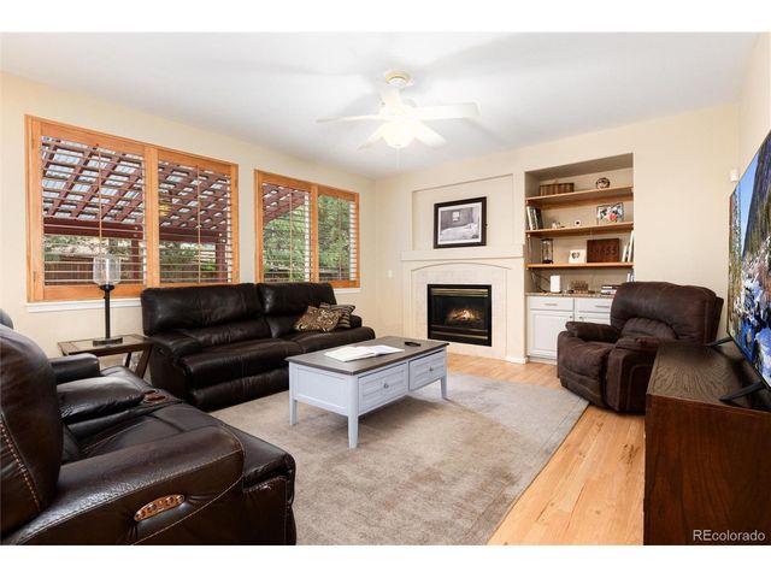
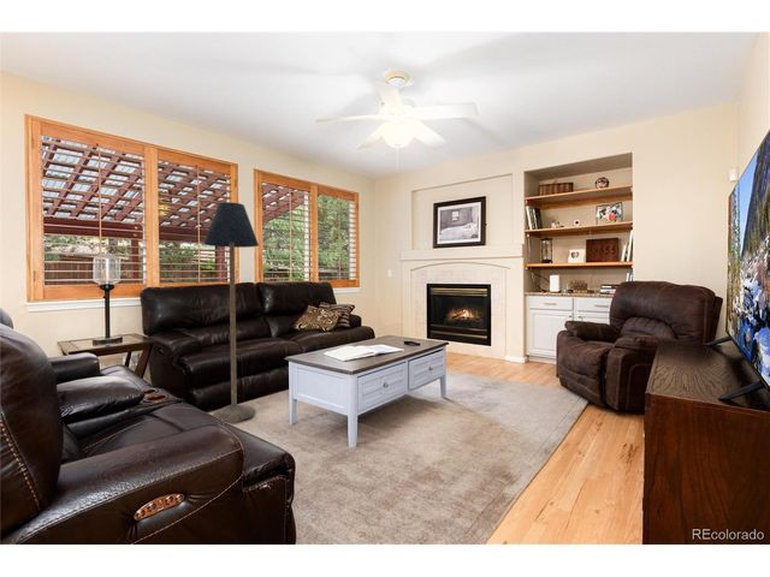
+ floor lamp [203,201,260,423]
